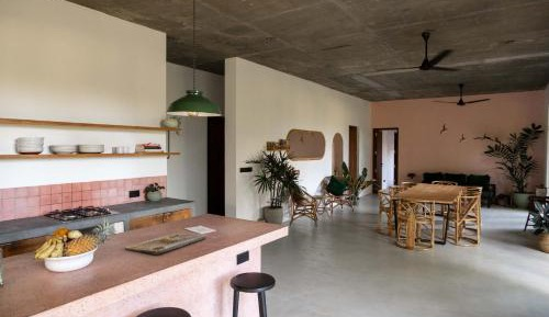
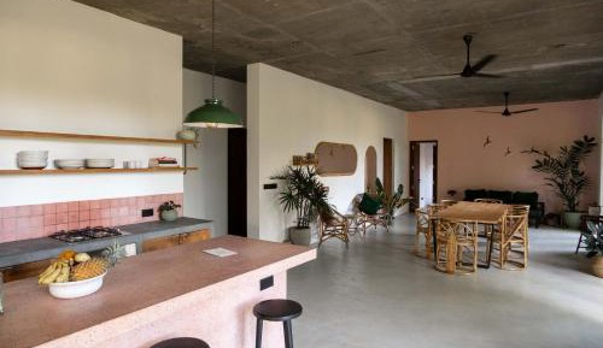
- cutting board [124,233,206,256]
